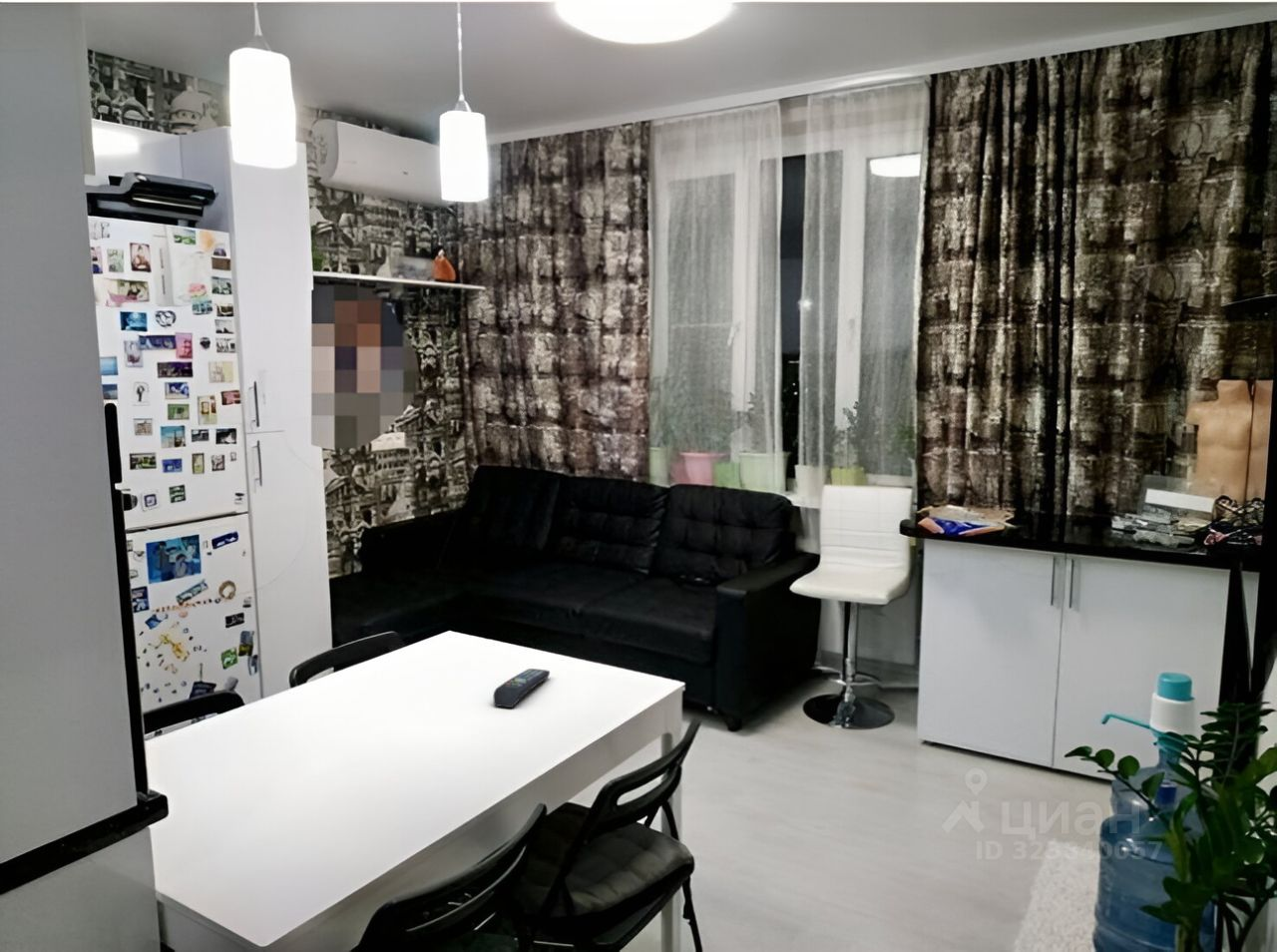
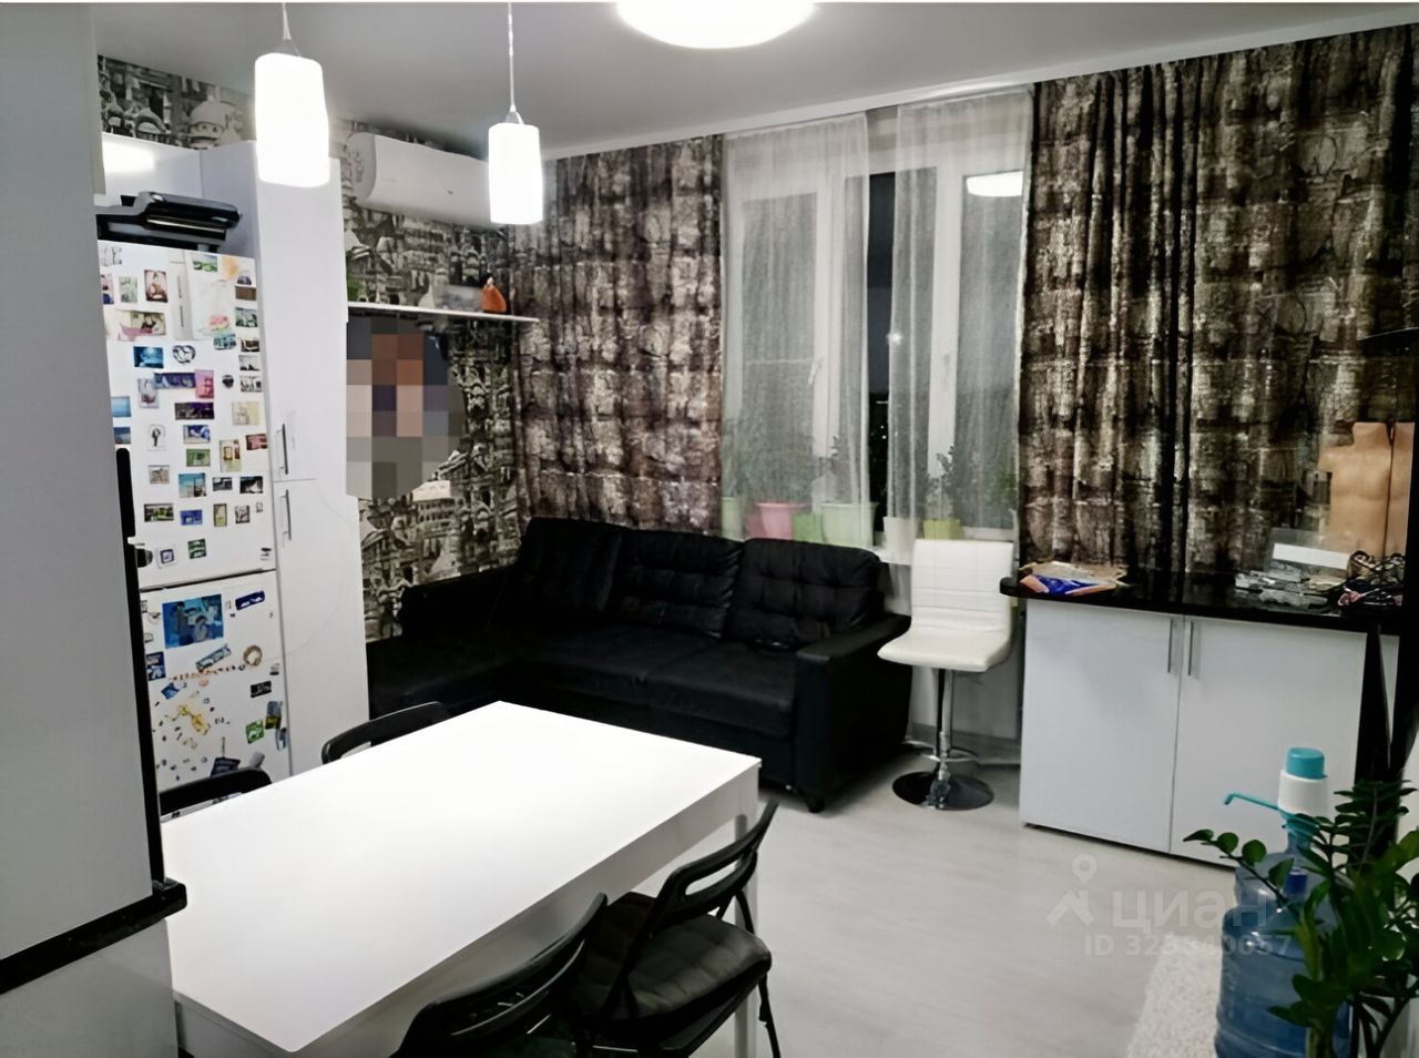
- remote control [493,668,551,709]
